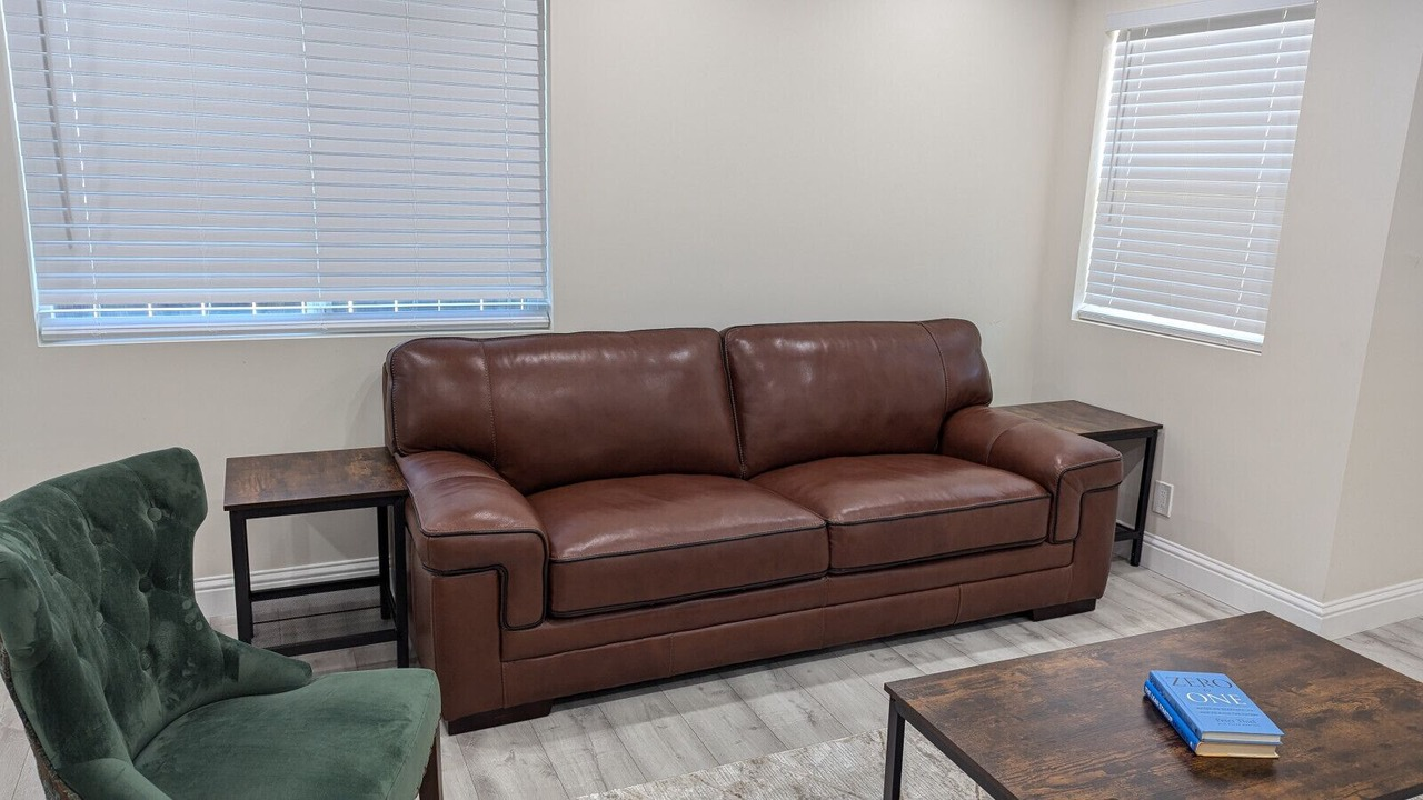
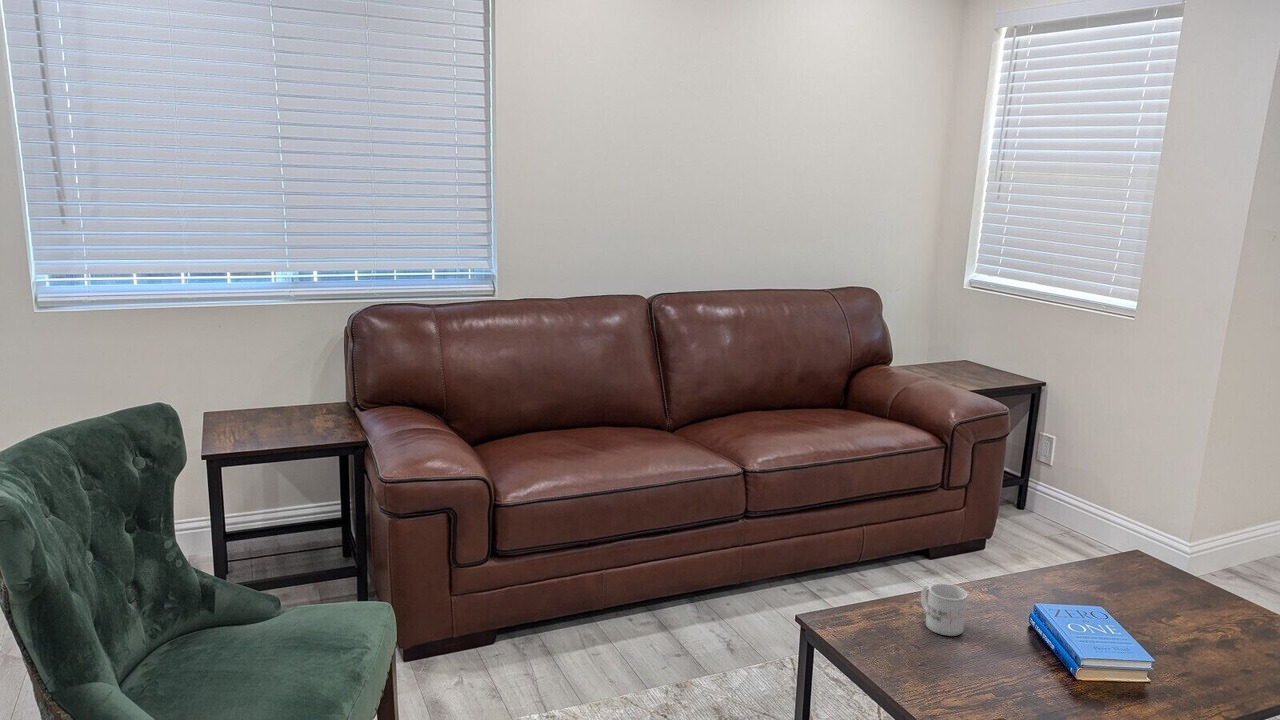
+ mug [920,582,968,637]
